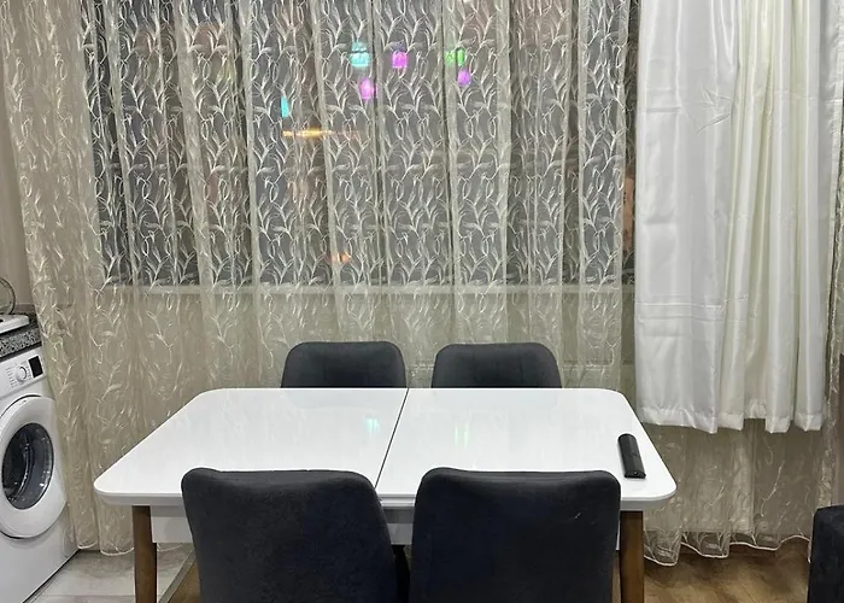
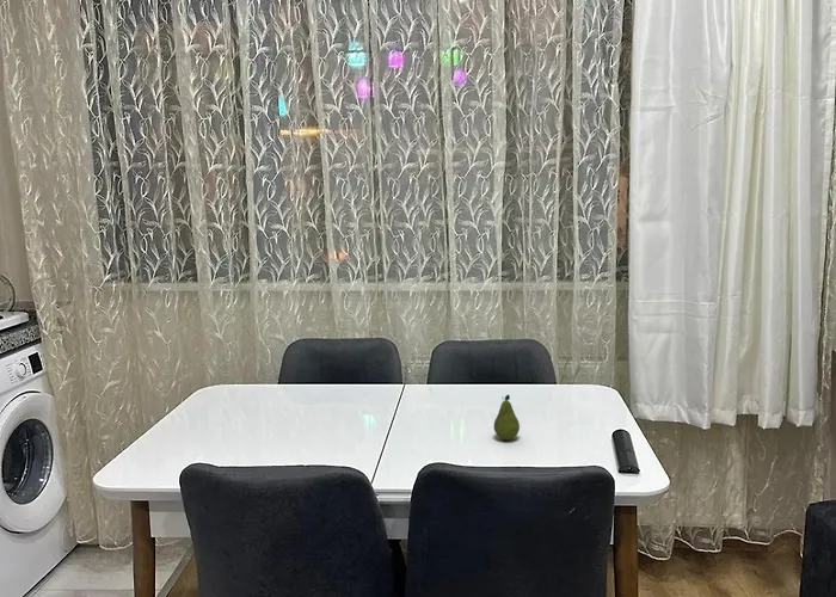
+ fruit [493,393,521,441]
